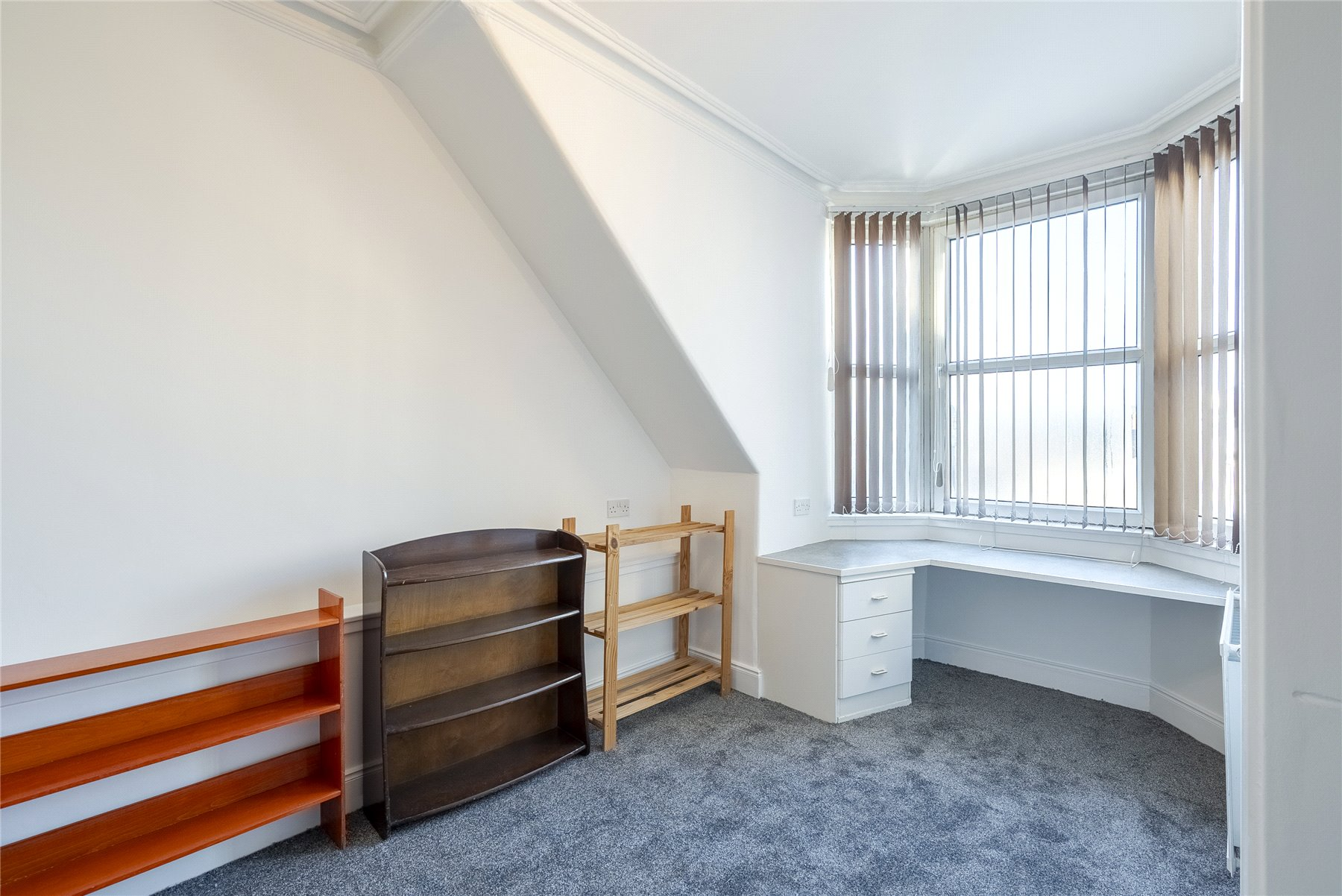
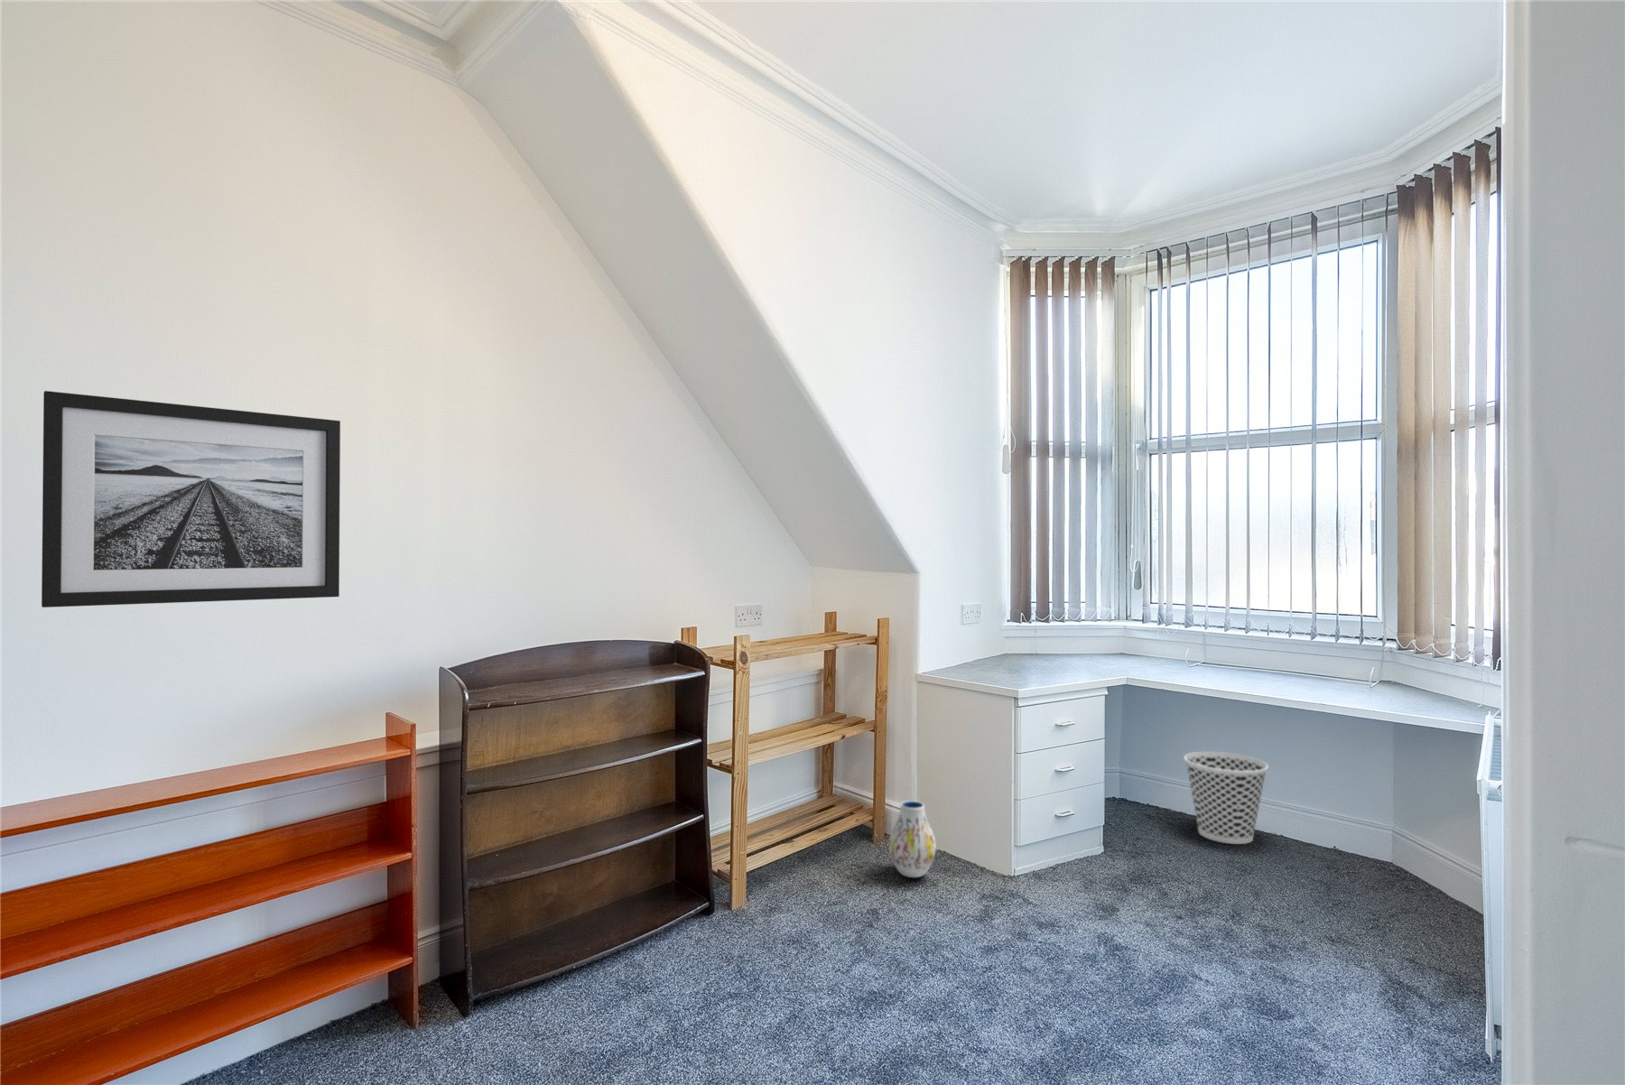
+ wall art [41,390,341,608]
+ vase [889,799,937,878]
+ wastebasket [1183,751,1269,845]
